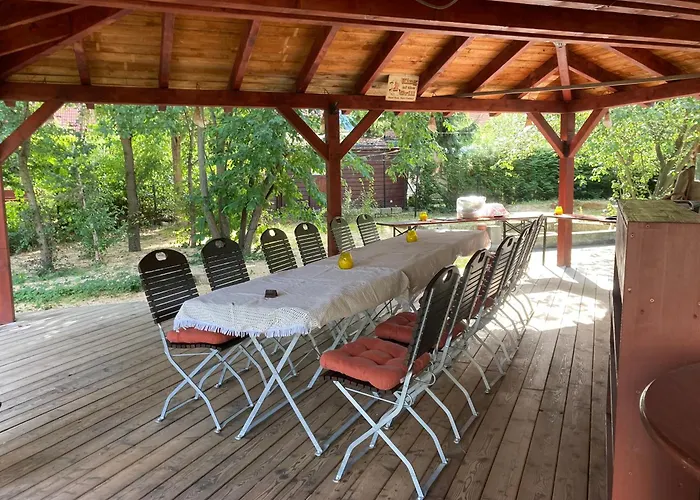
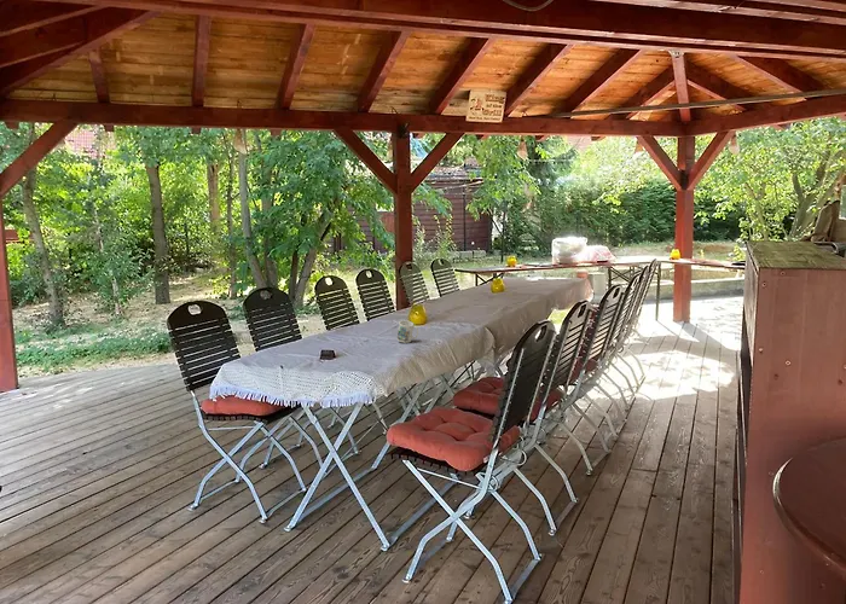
+ mug [396,319,419,344]
